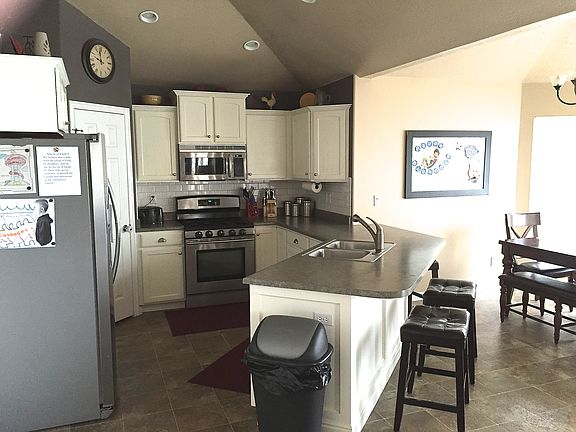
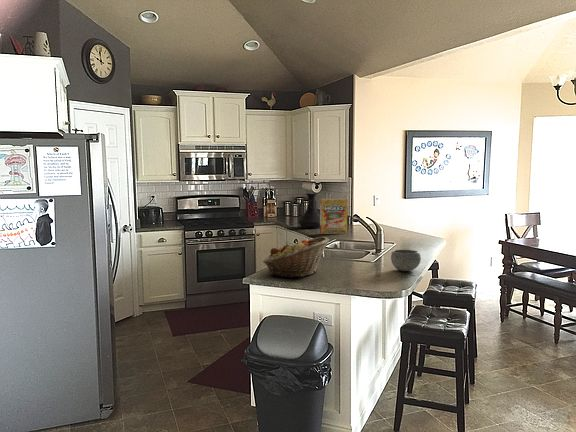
+ fruit basket [262,236,330,279]
+ vase [298,192,320,229]
+ bowl [390,249,422,272]
+ cereal box [319,198,348,235]
